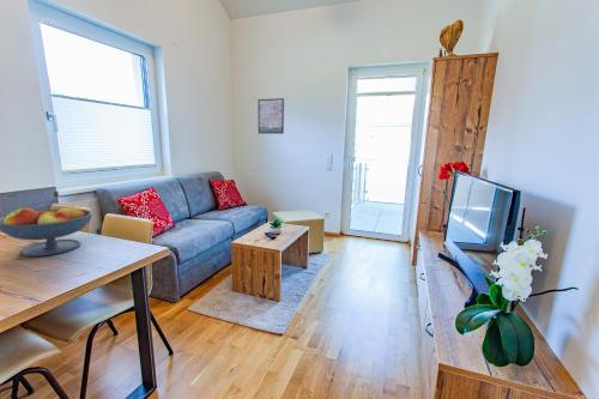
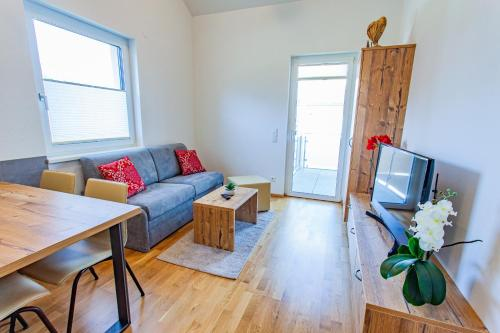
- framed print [258,97,285,134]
- fruit bowl [0,205,93,258]
